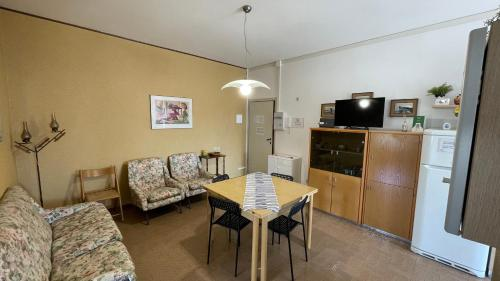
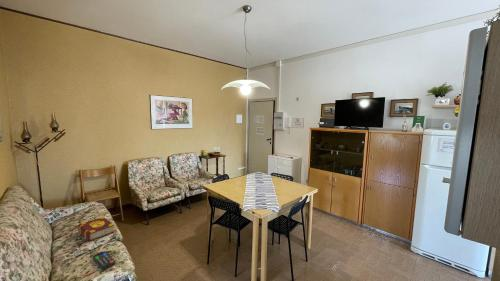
+ remote control [91,250,116,271]
+ book [77,216,115,242]
